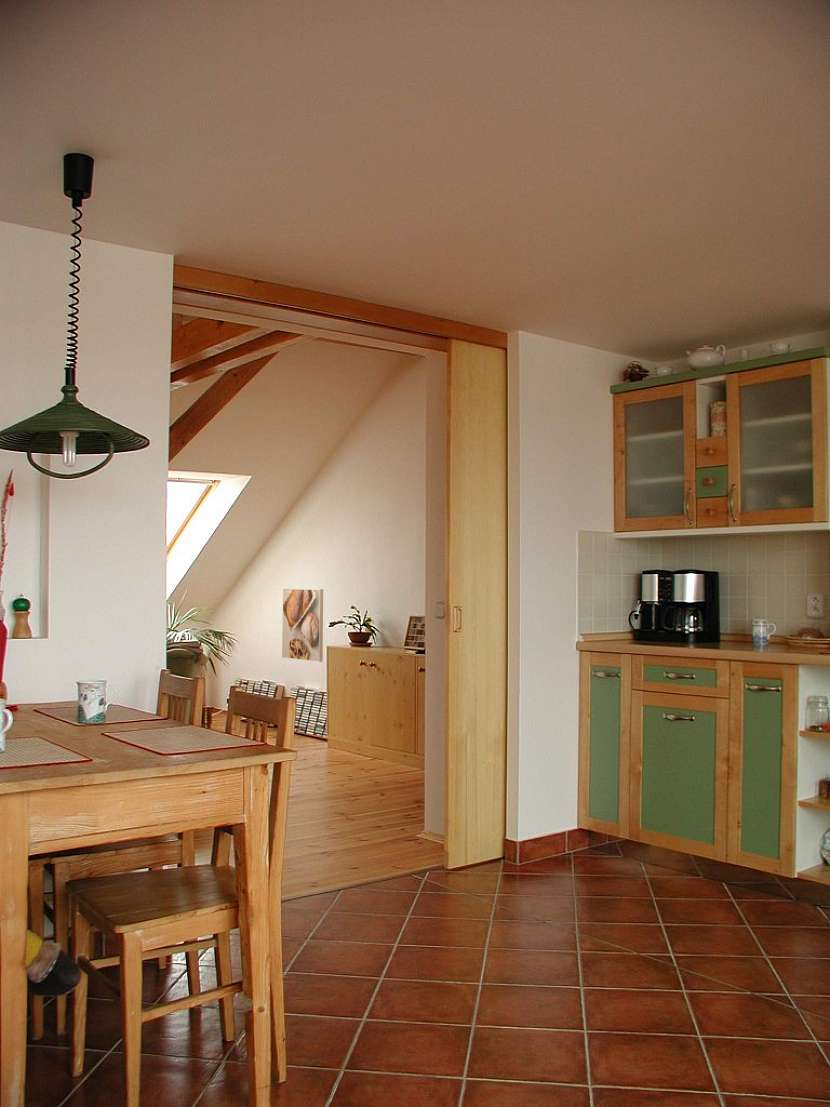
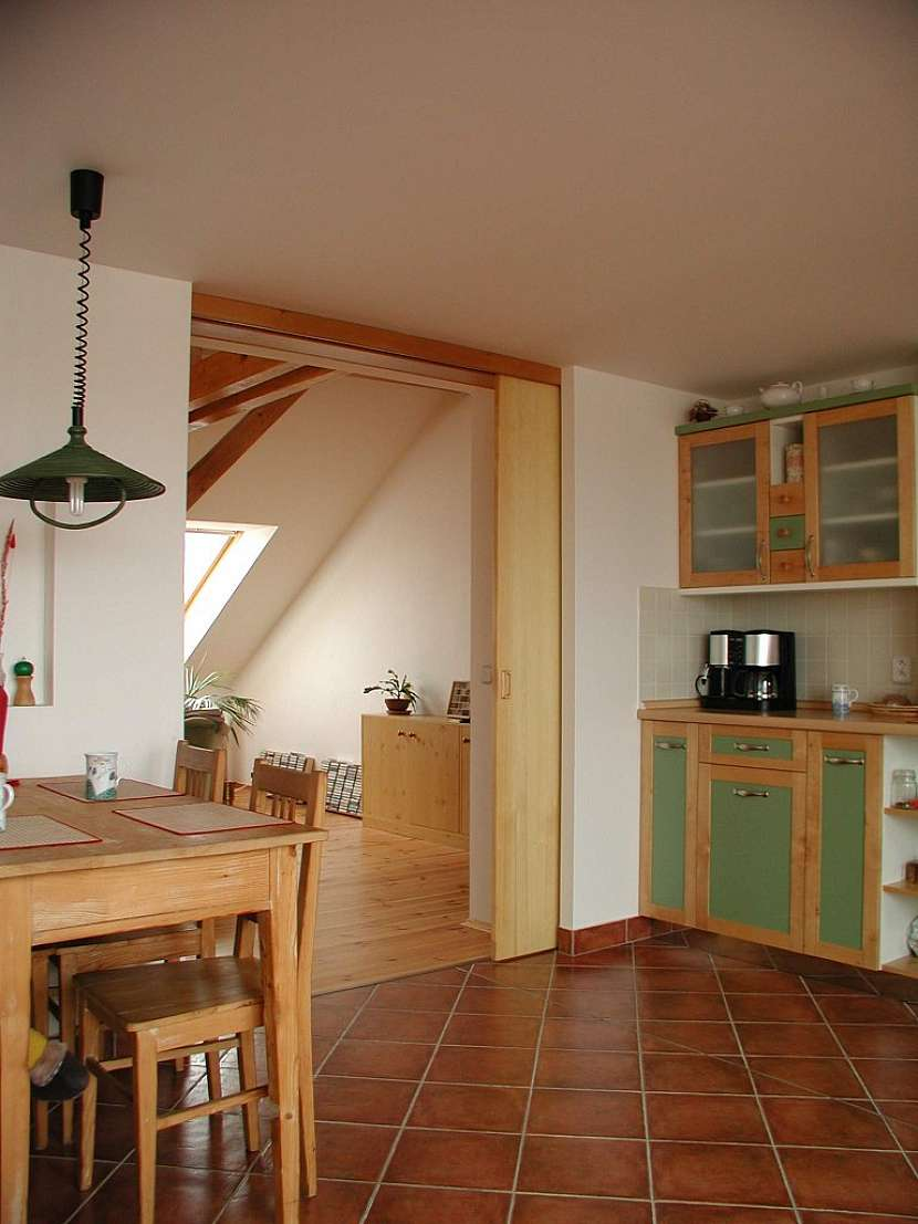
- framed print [281,588,324,663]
